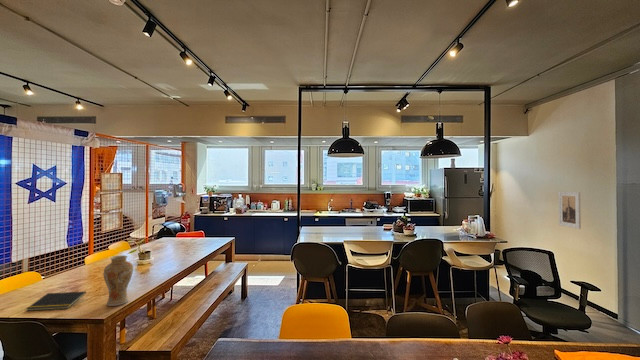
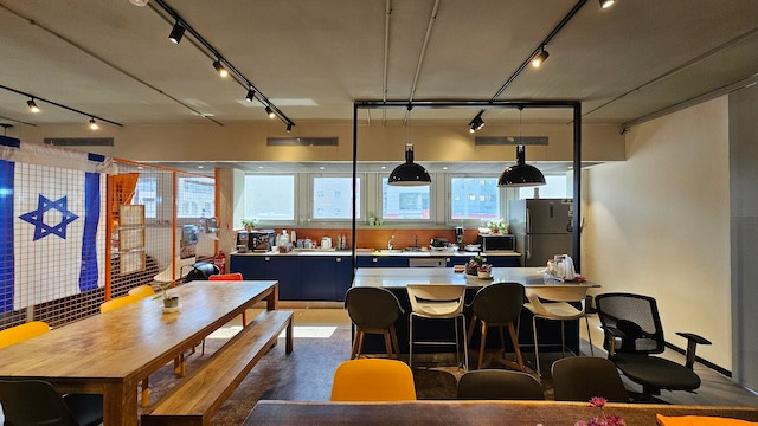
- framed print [558,191,582,230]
- notepad [25,290,87,312]
- vase [103,254,134,307]
